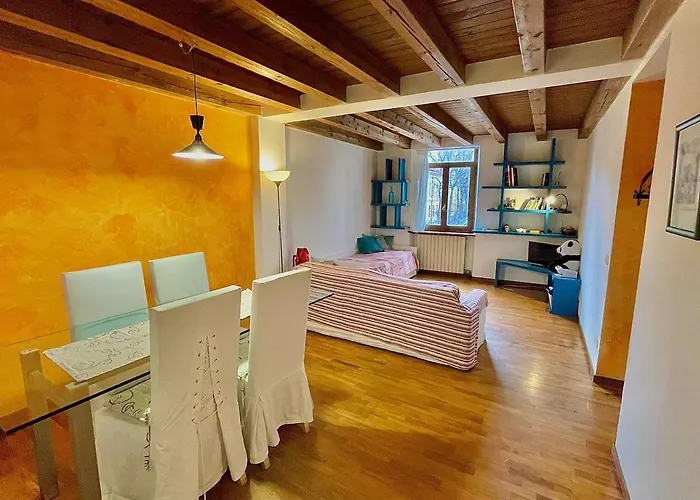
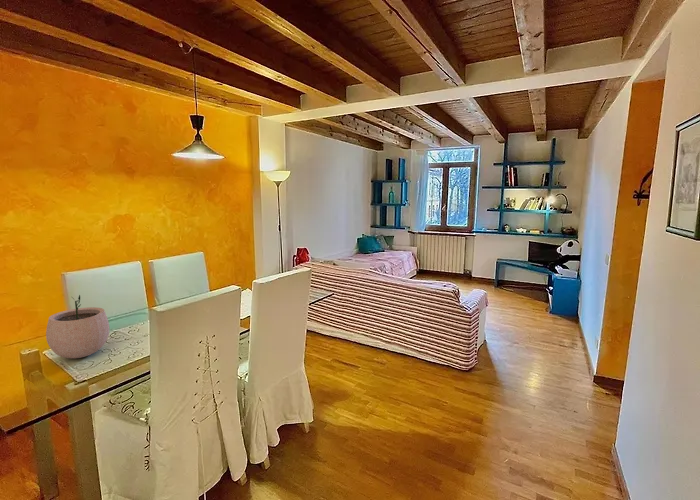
+ plant pot [45,294,110,359]
